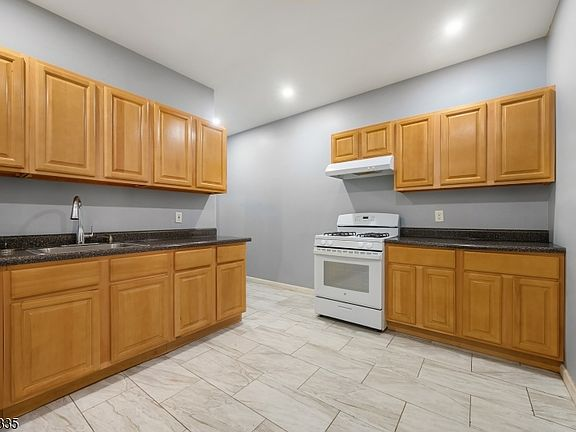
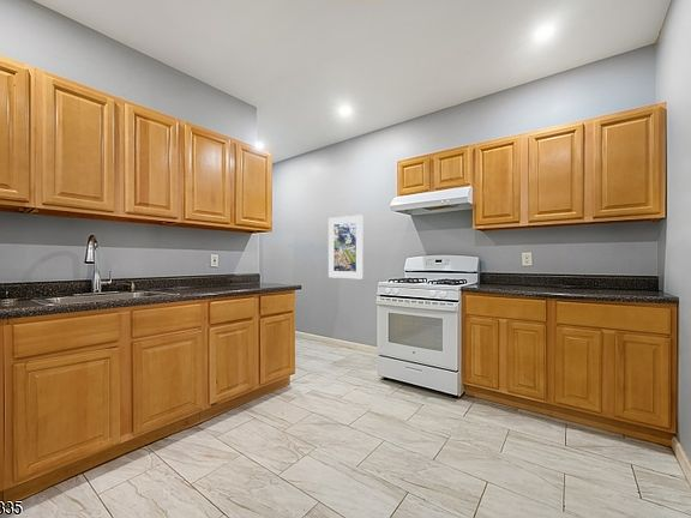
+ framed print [328,213,363,281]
